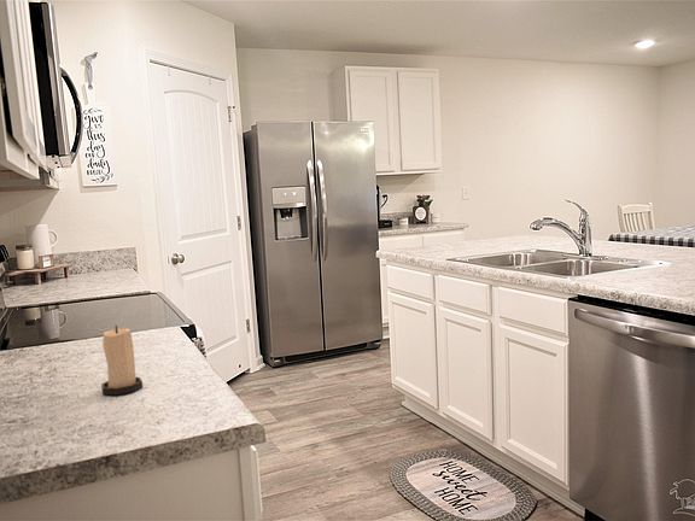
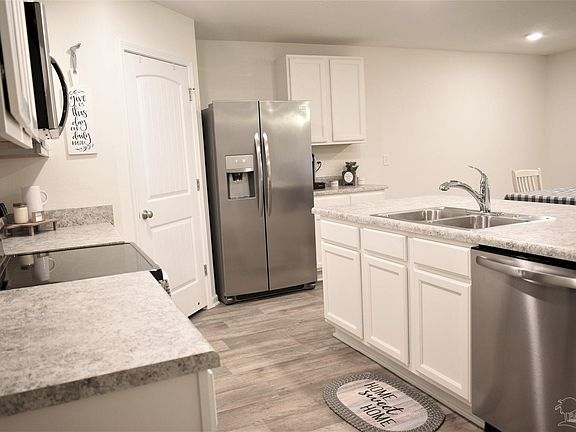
- candle [100,324,144,396]
